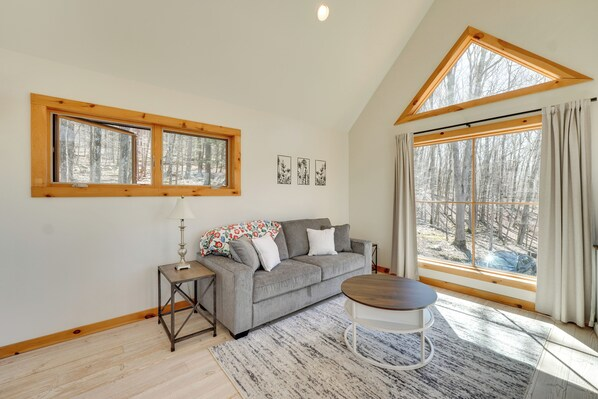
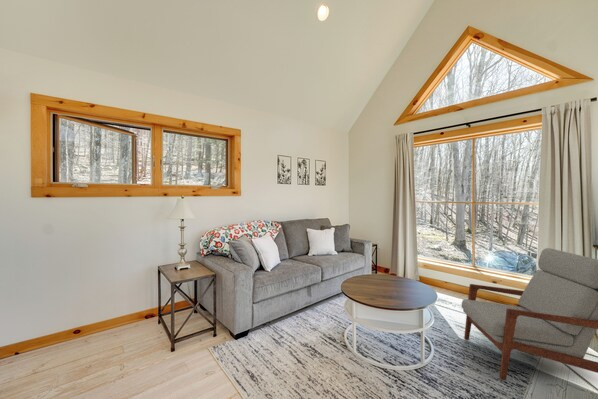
+ armchair [461,247,598,381]
